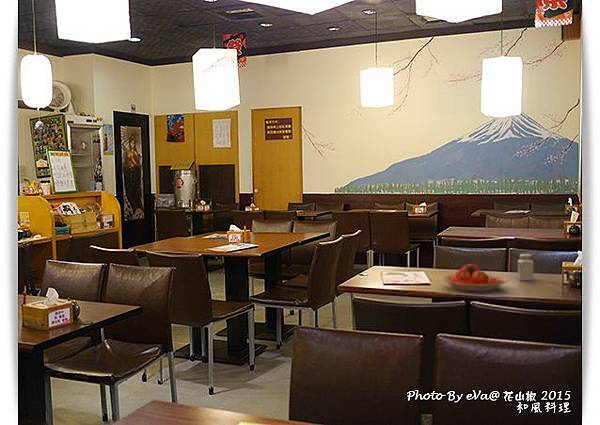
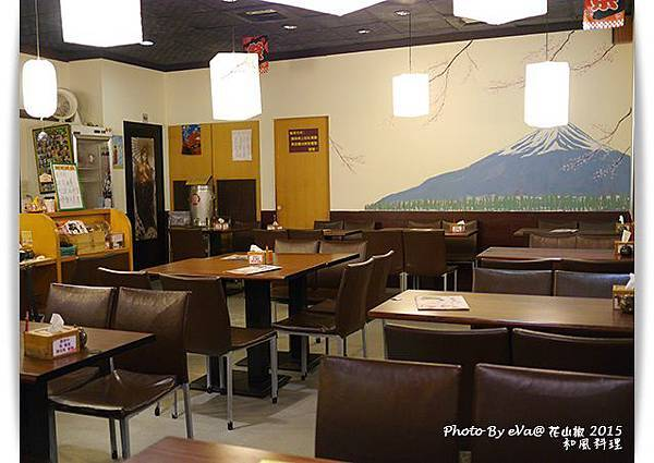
- plate [441,263,508,292]
- salt shaker [517,253,535,281]
